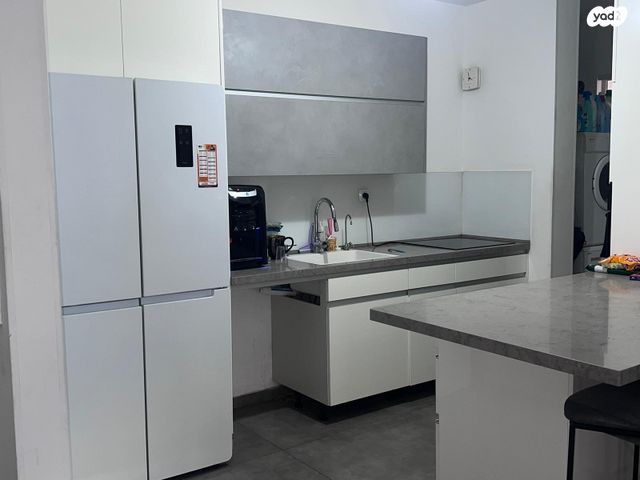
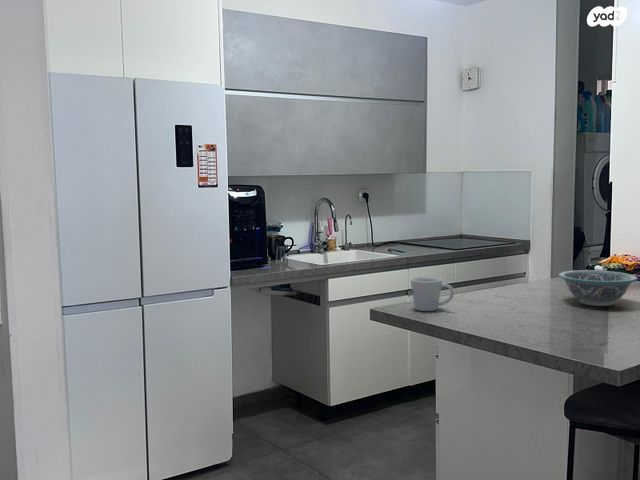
+ bowl [558,269,639,307]
+ mug [409,276,455,312]
